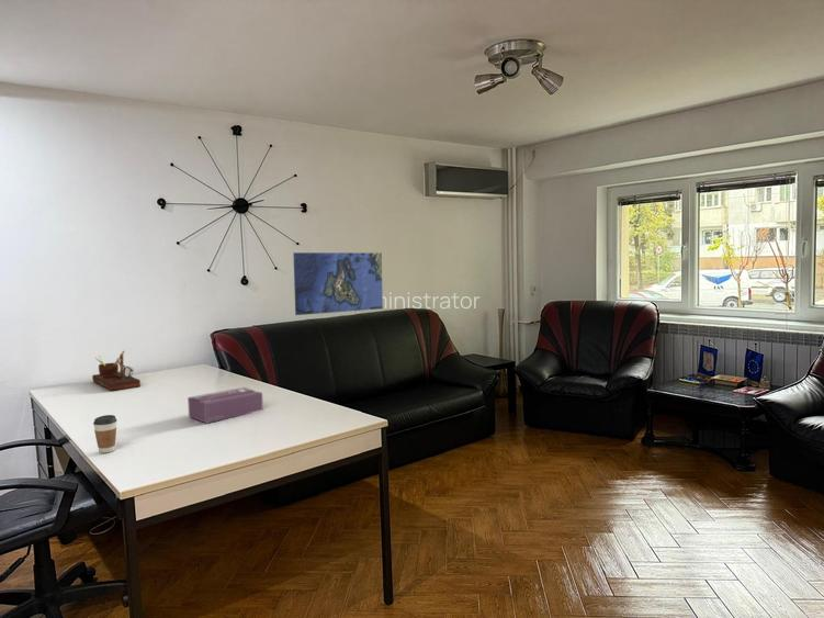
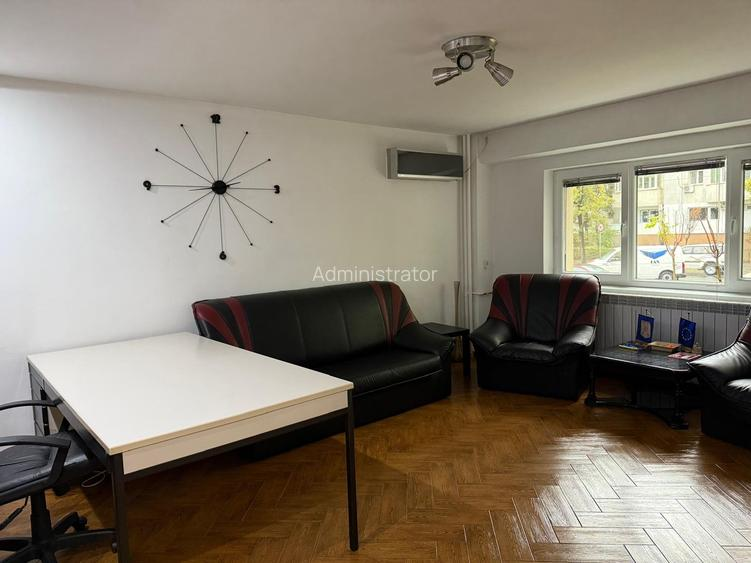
- map [292,251,384,316]
- coffee cup [92,414,117,454]
- tissue box [187,386,264,424]
- desk organizer [91,350,142,392]
